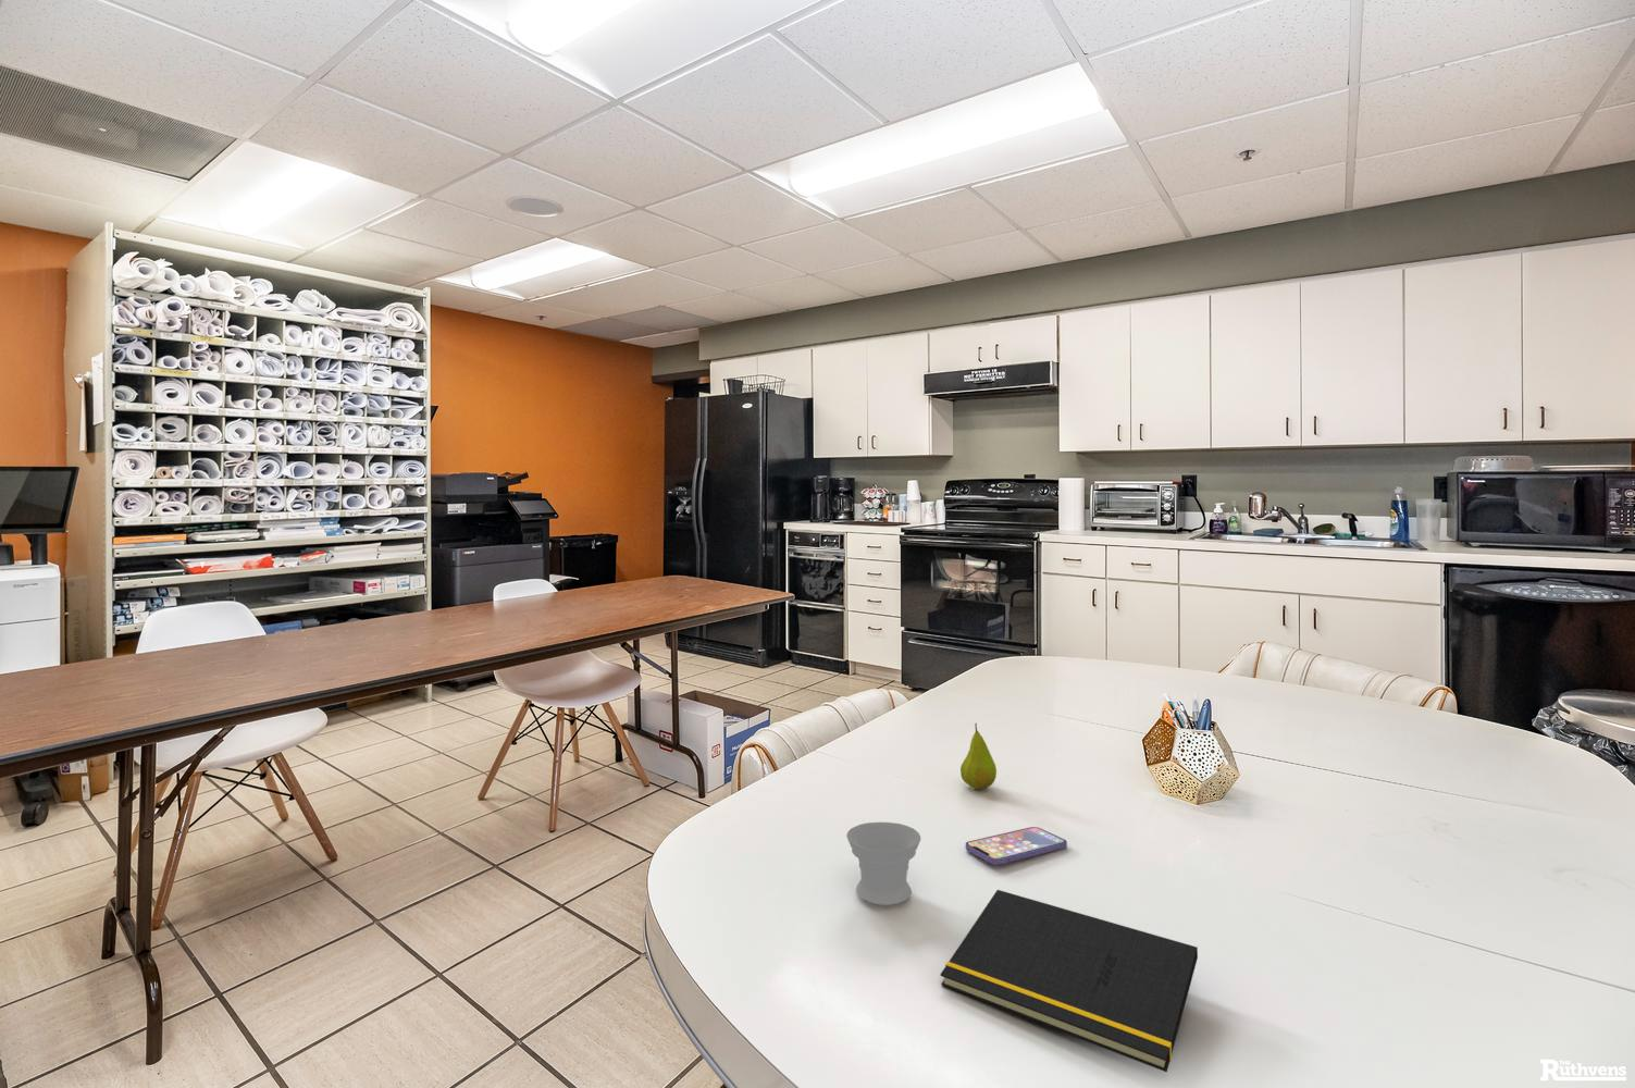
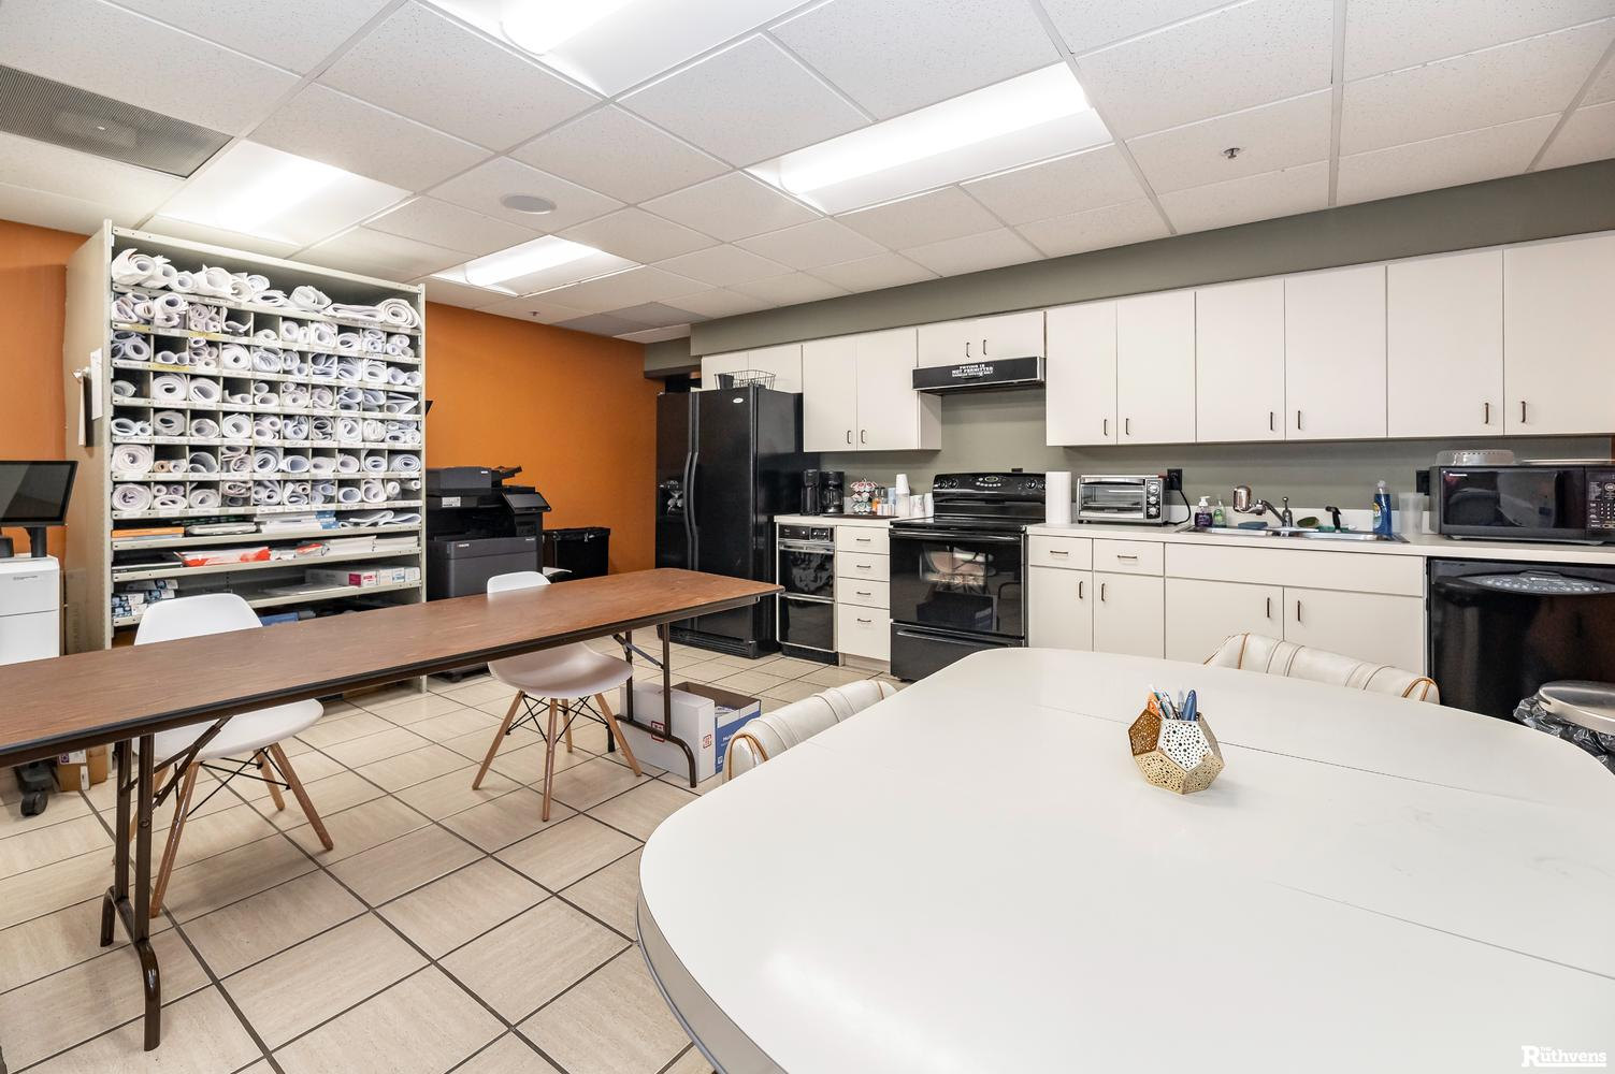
- smartphone [965,826,1068,866]
- notepad [938,889,1199,1072]
- fruit [959,722,998,789]
- cup [845,821,921,906]
